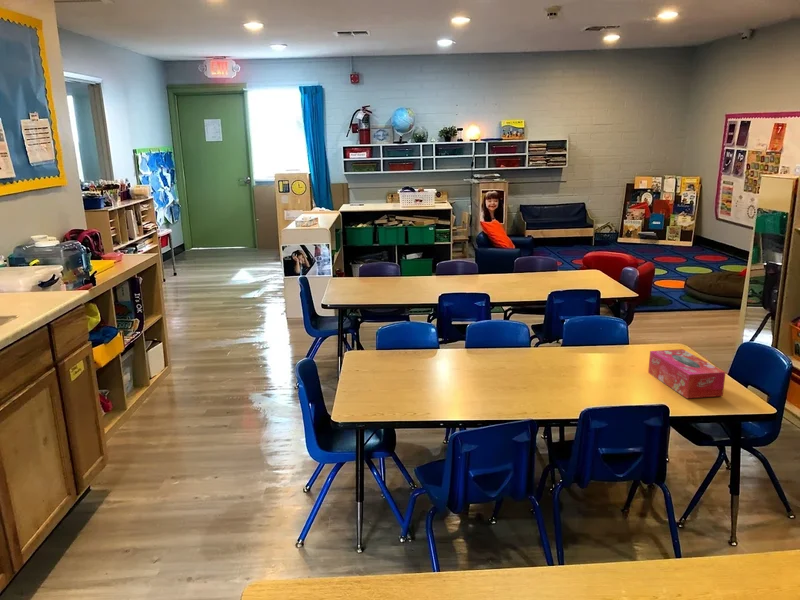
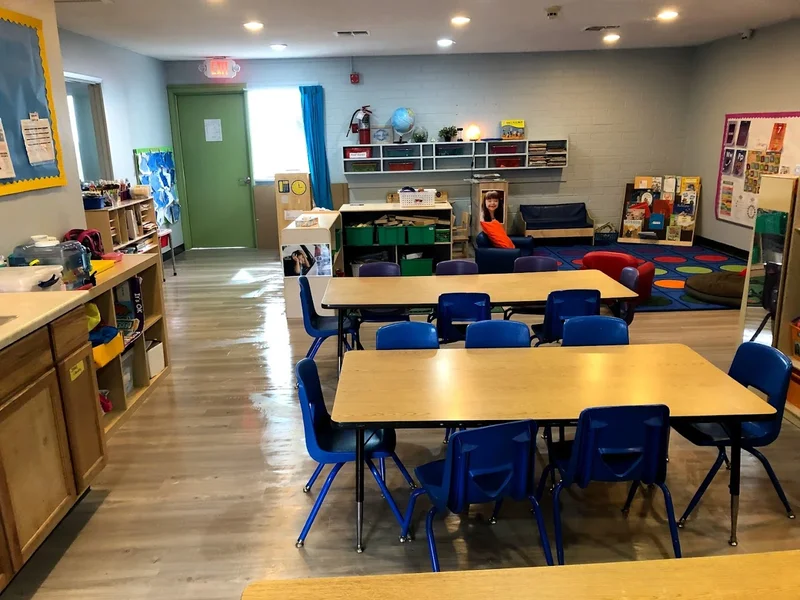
- tissue box [647,348,727,399]
